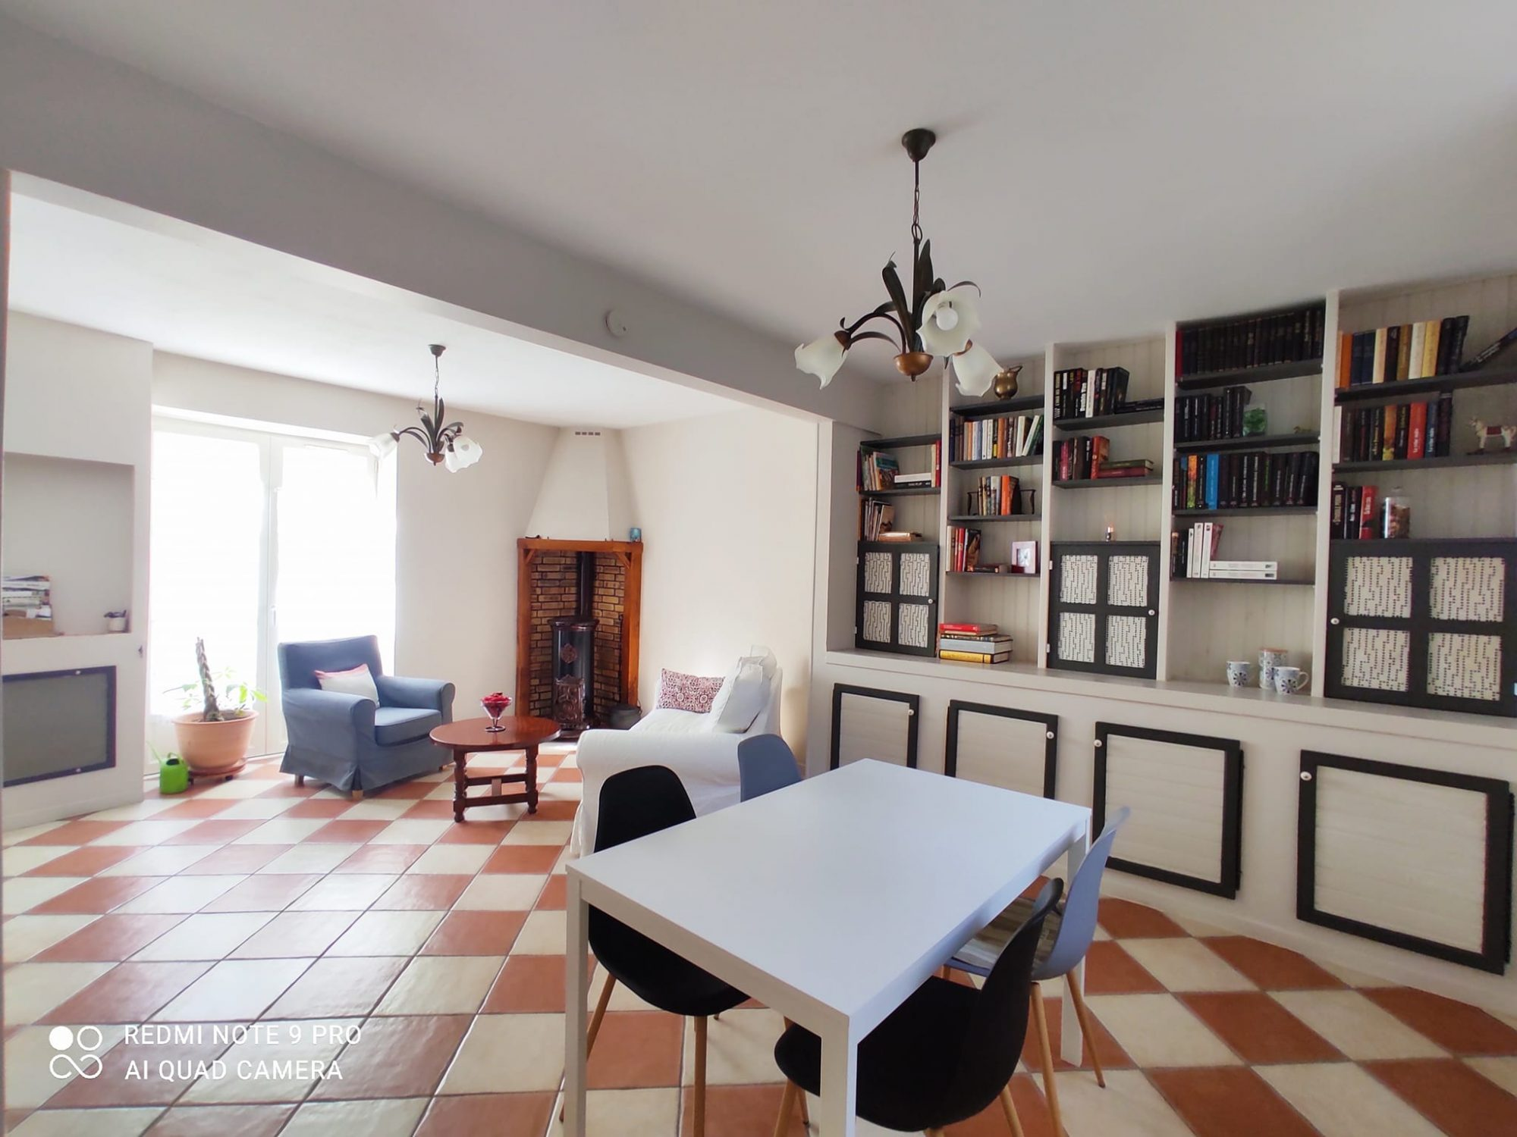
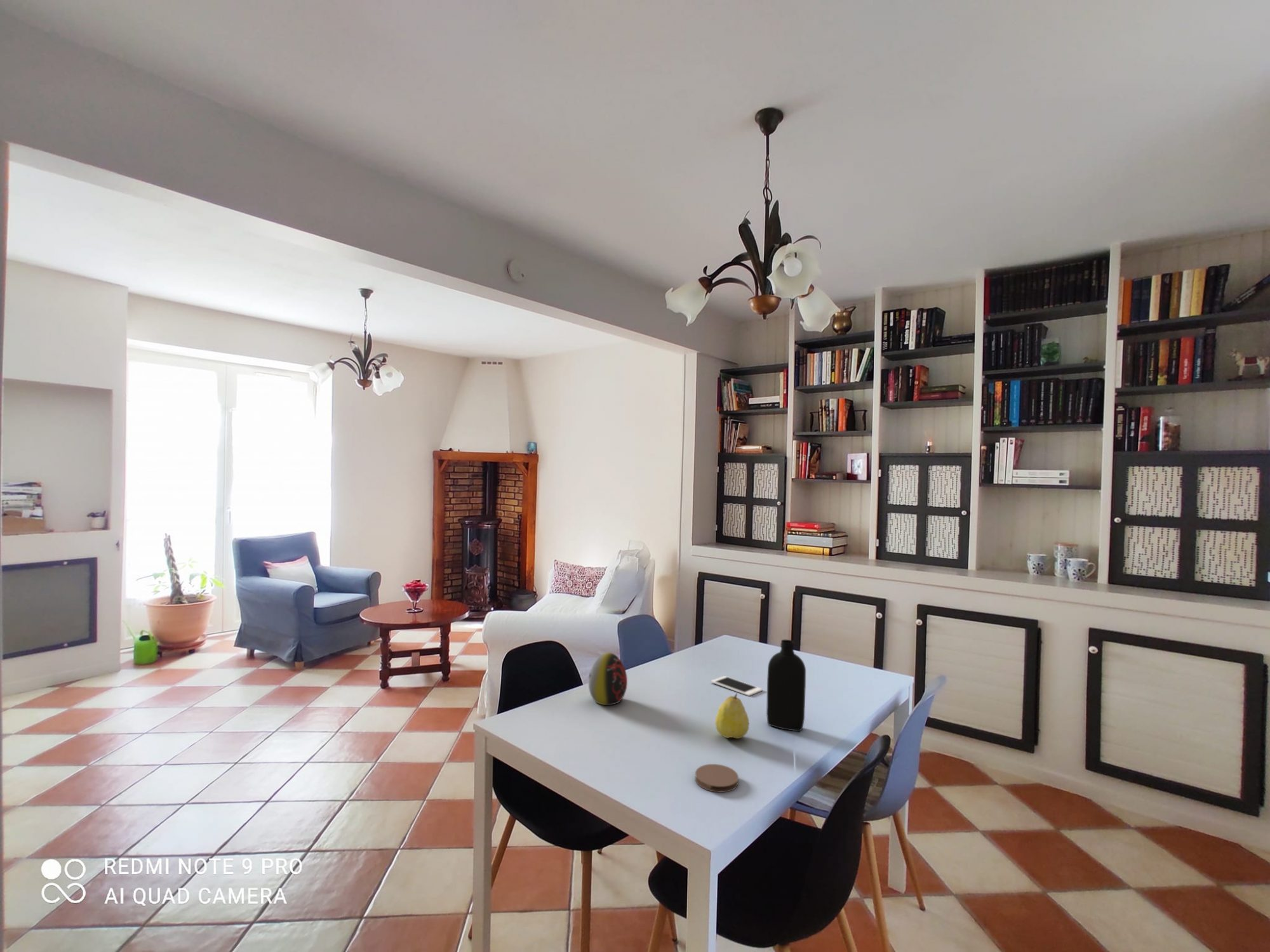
+ fruit [714,692,750,739]
+ cell phone [711,675,763,697]
+ bottle [766,639,806,732]
+ decorative egg [588,652,628,706]
+ coaster [695,764,739,793]
